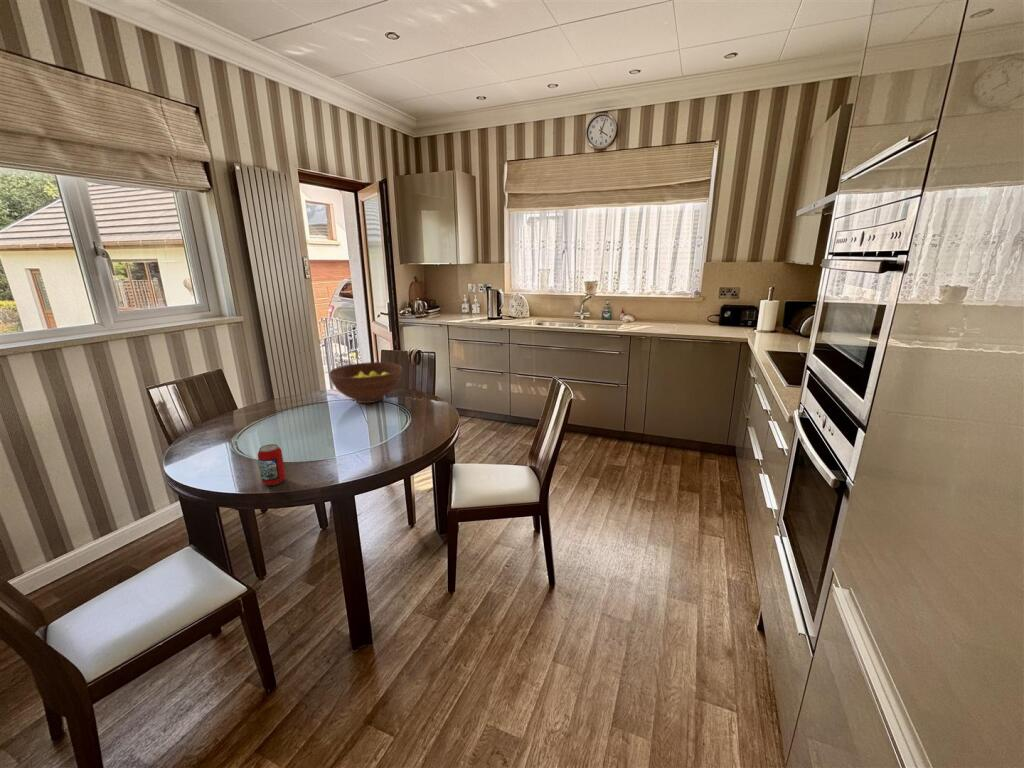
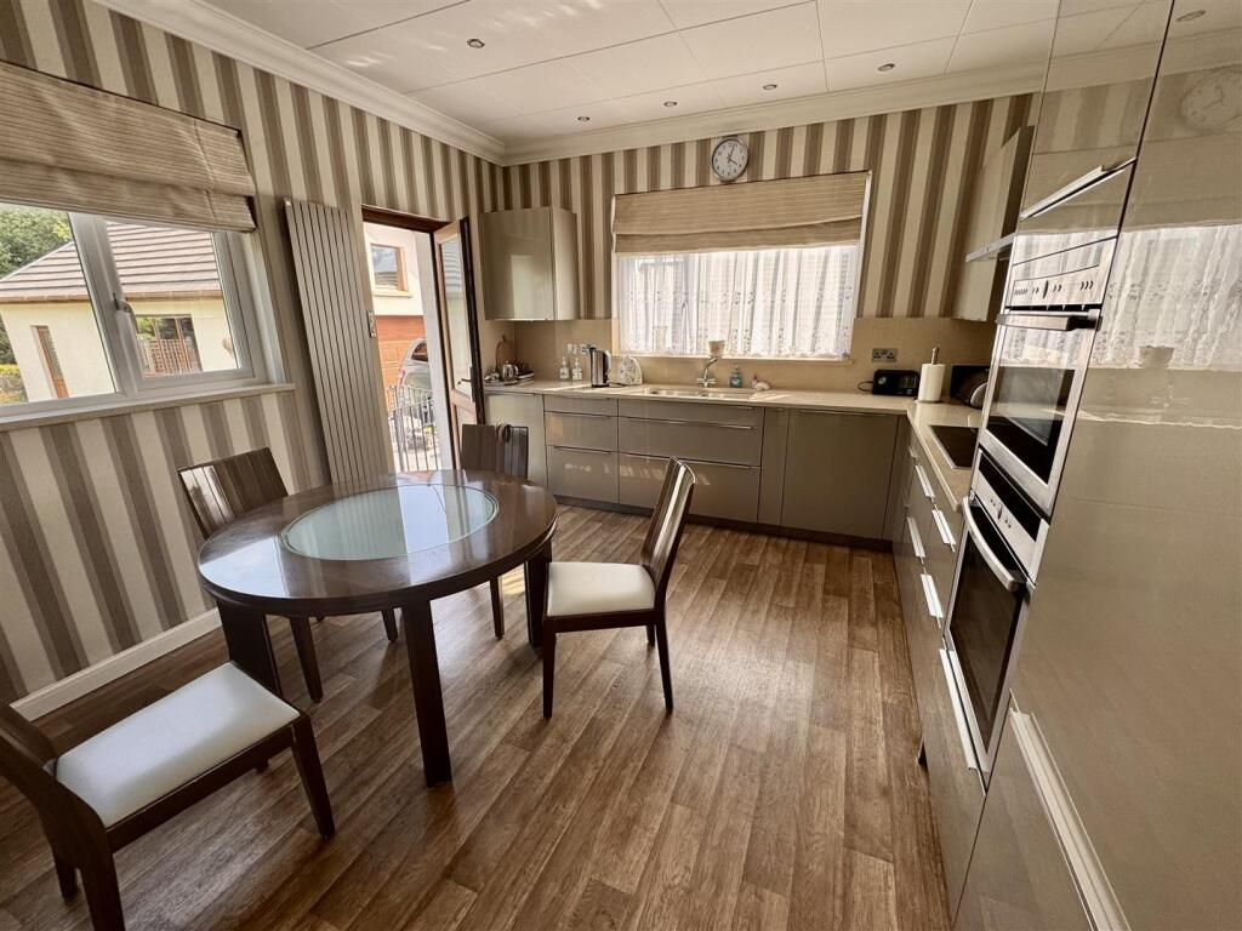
- beverage can [257,443,286,486]
- fruit bowl [328,361,403,404]
